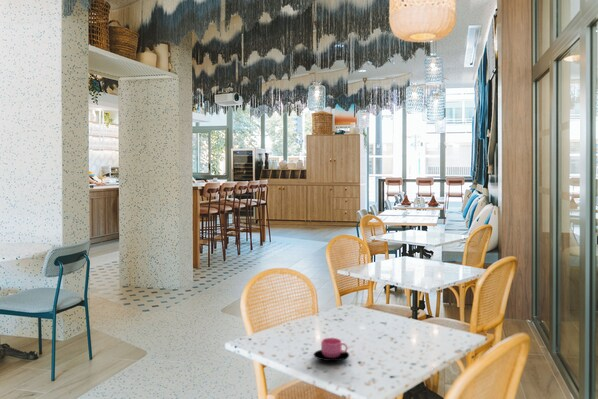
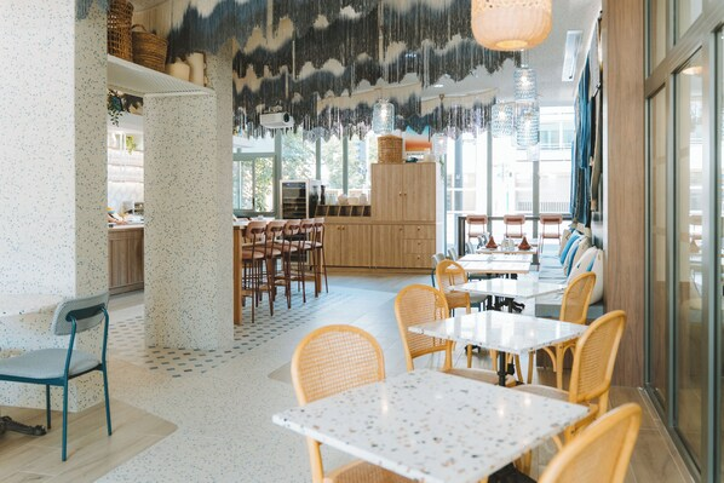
- cup [313,337,350,362]
